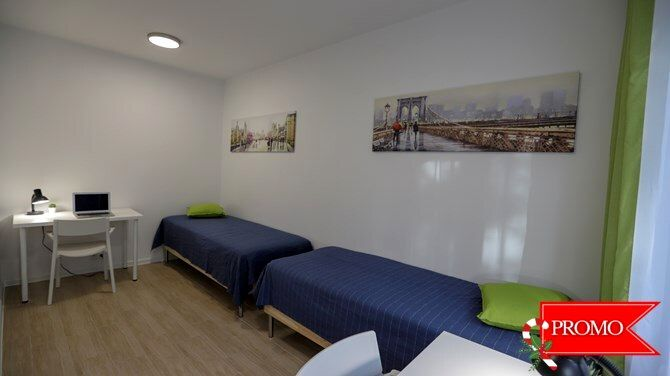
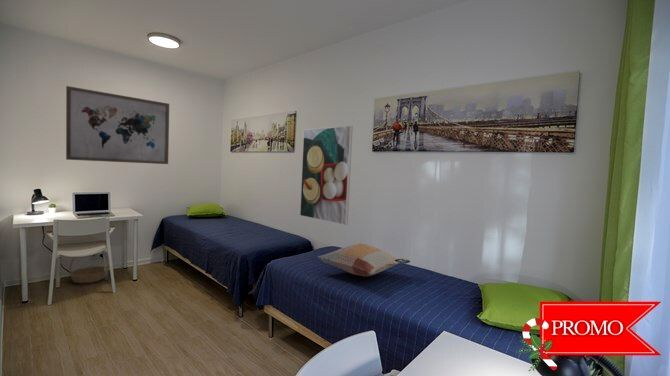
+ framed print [299,125,354,226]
+ basket [68,252,110,284]
+ wall art [65,85,170,165]
+ decorative pillow [317,242,411,278]
